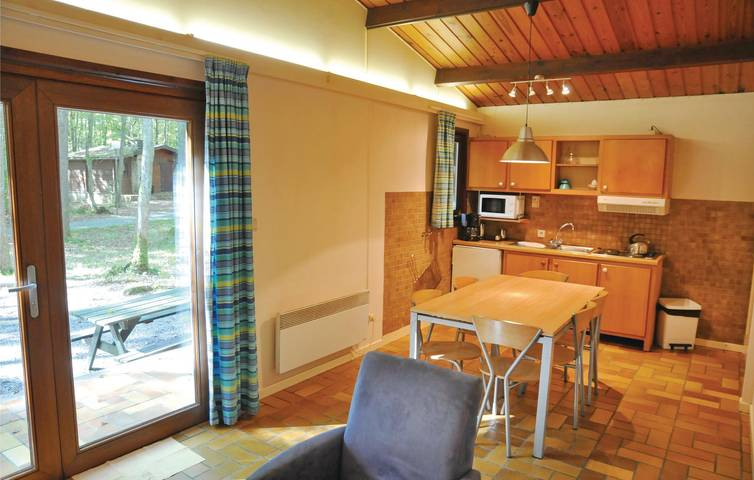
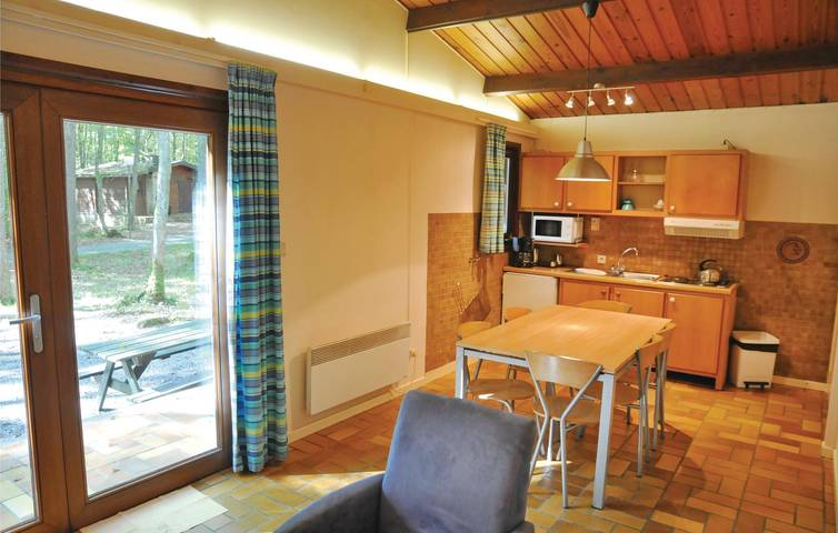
+ decorative plate [776,235,811,265]
